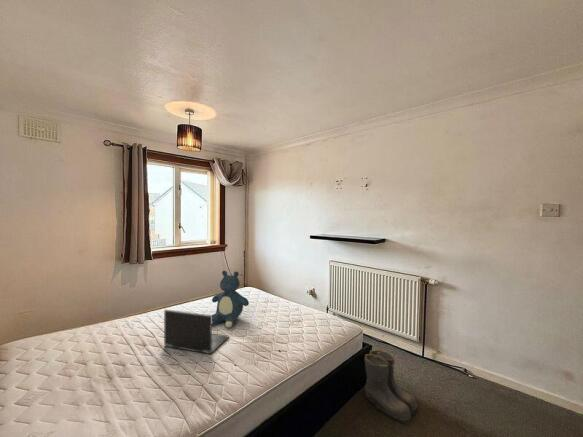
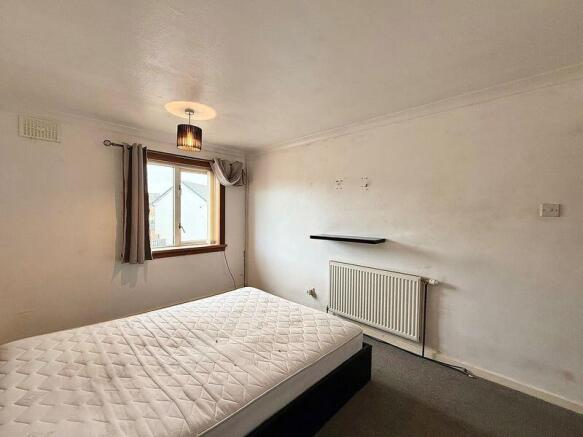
- teddy bear [211,270,250,329]
- laptop [163,308,230,355]
- boots [363,349,419,425]
